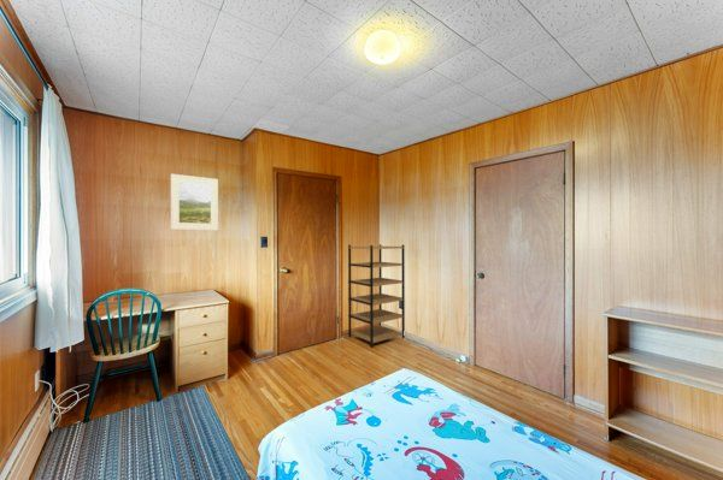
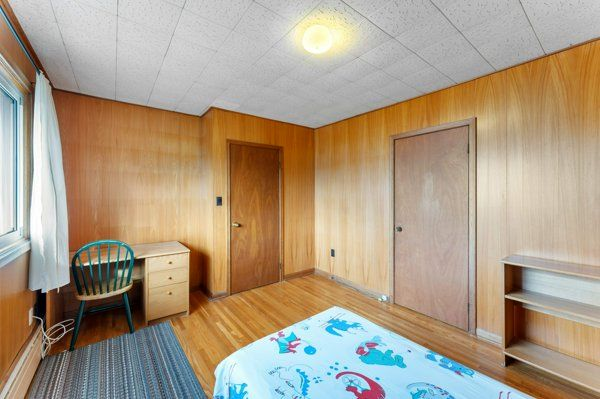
- shelving unit [347,243,406,349]
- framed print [170,173,219,231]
